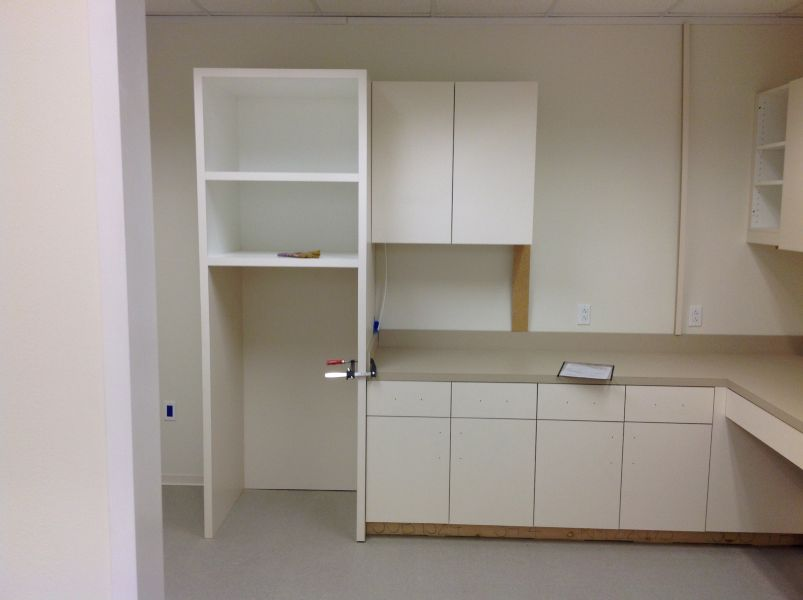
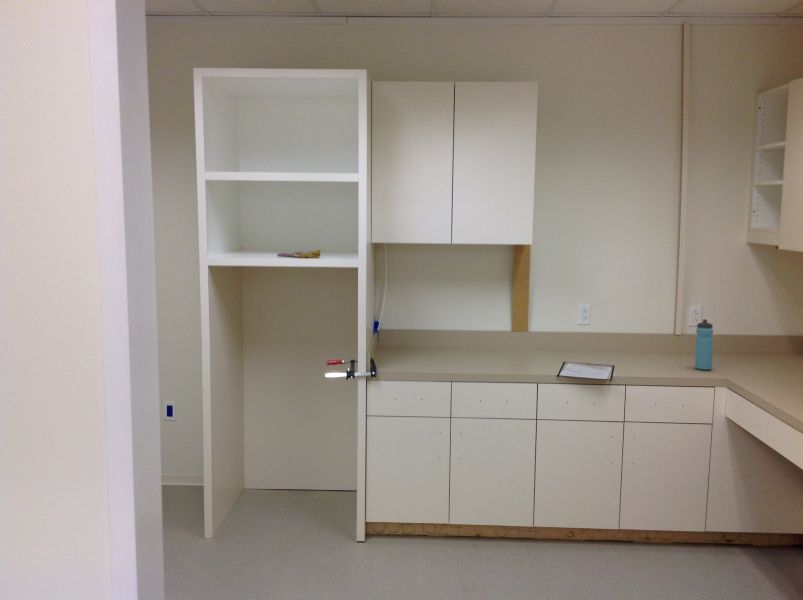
+ water bottle [694,318,714,371]
